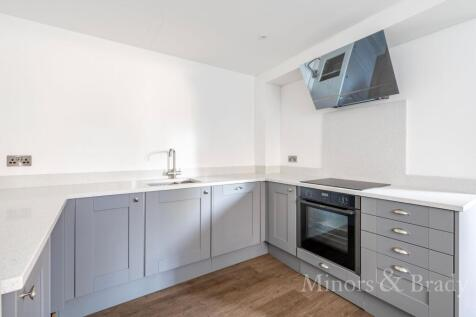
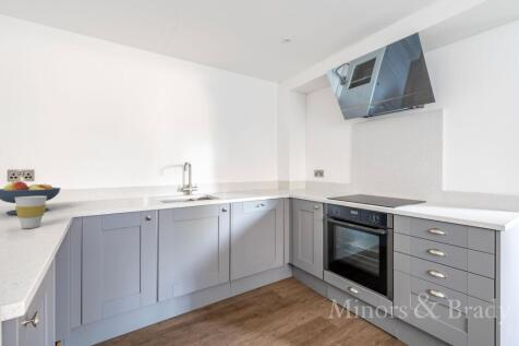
+ cup [14,196,47,229]
+ fruit bowl [0,180,62,215]
